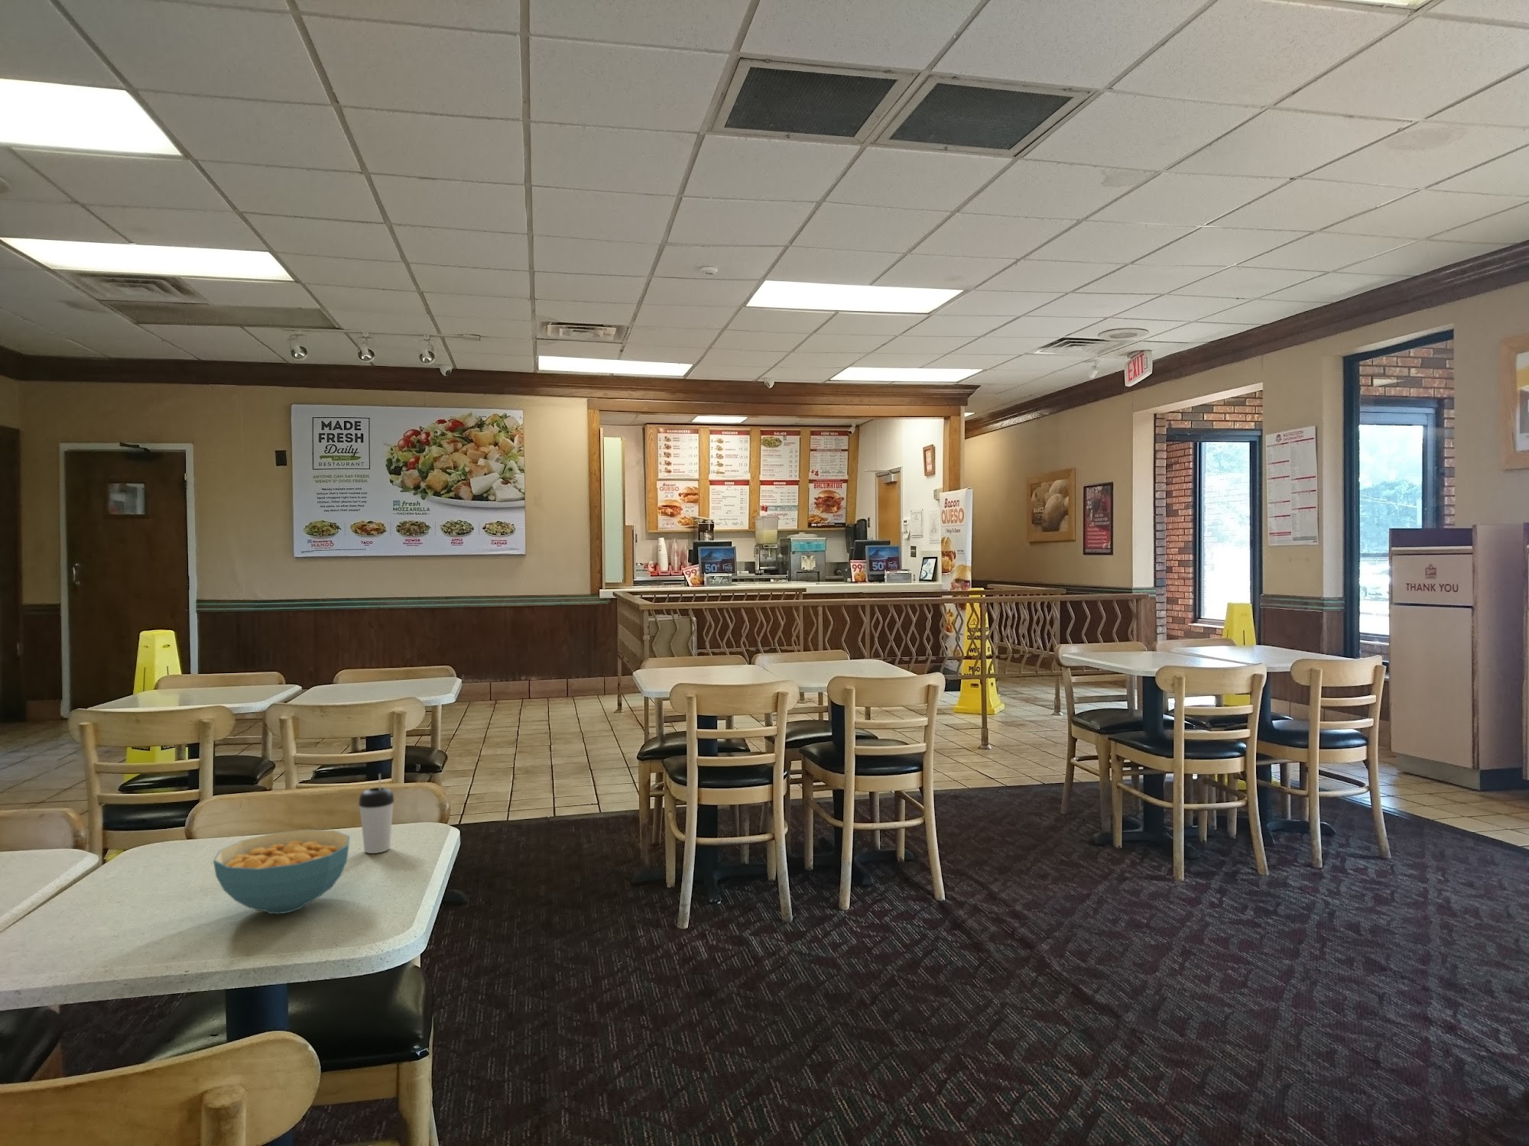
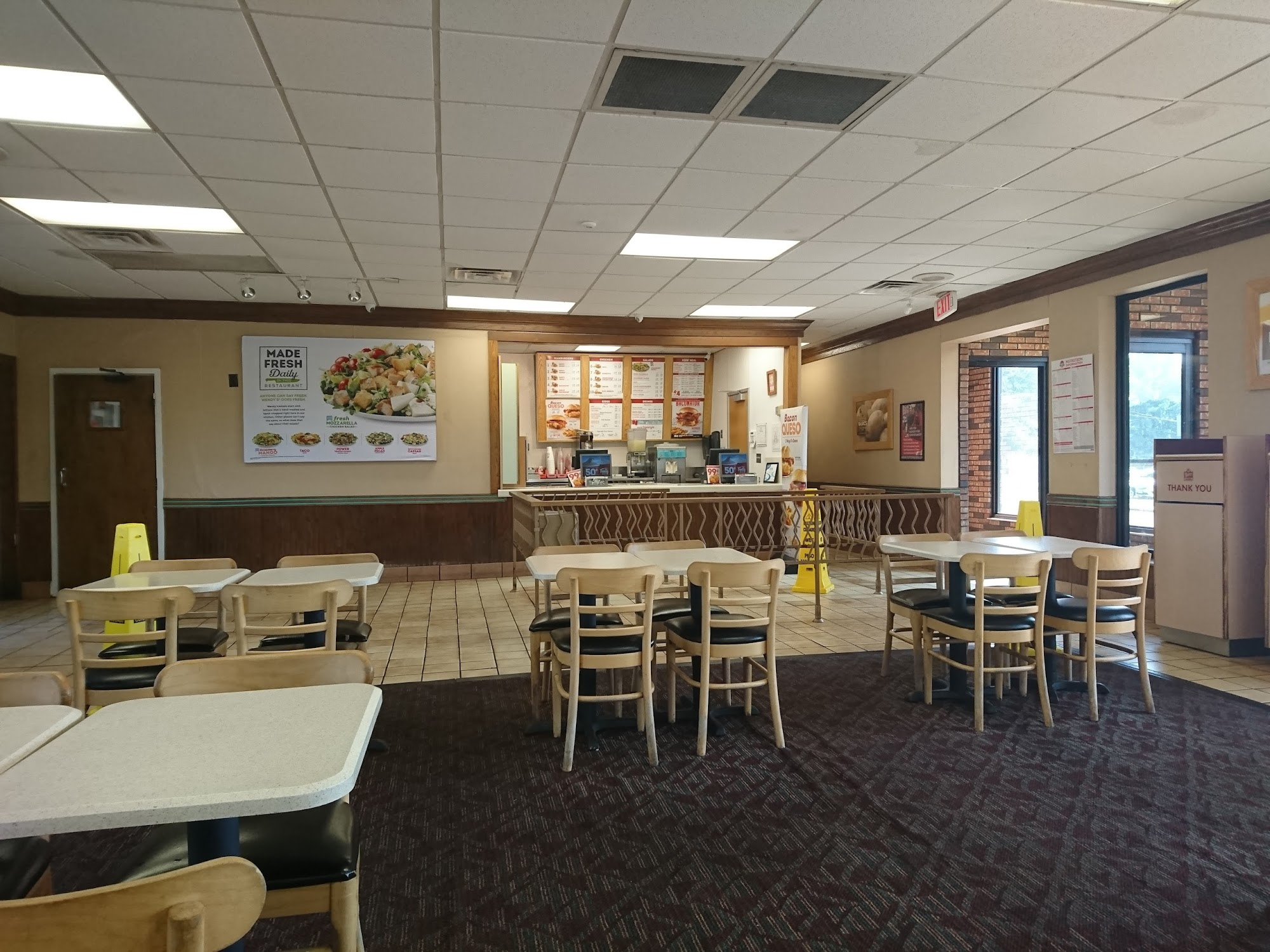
- cereal bowl [213,829,350,915]
- beverage cup [358,773,395,855]
